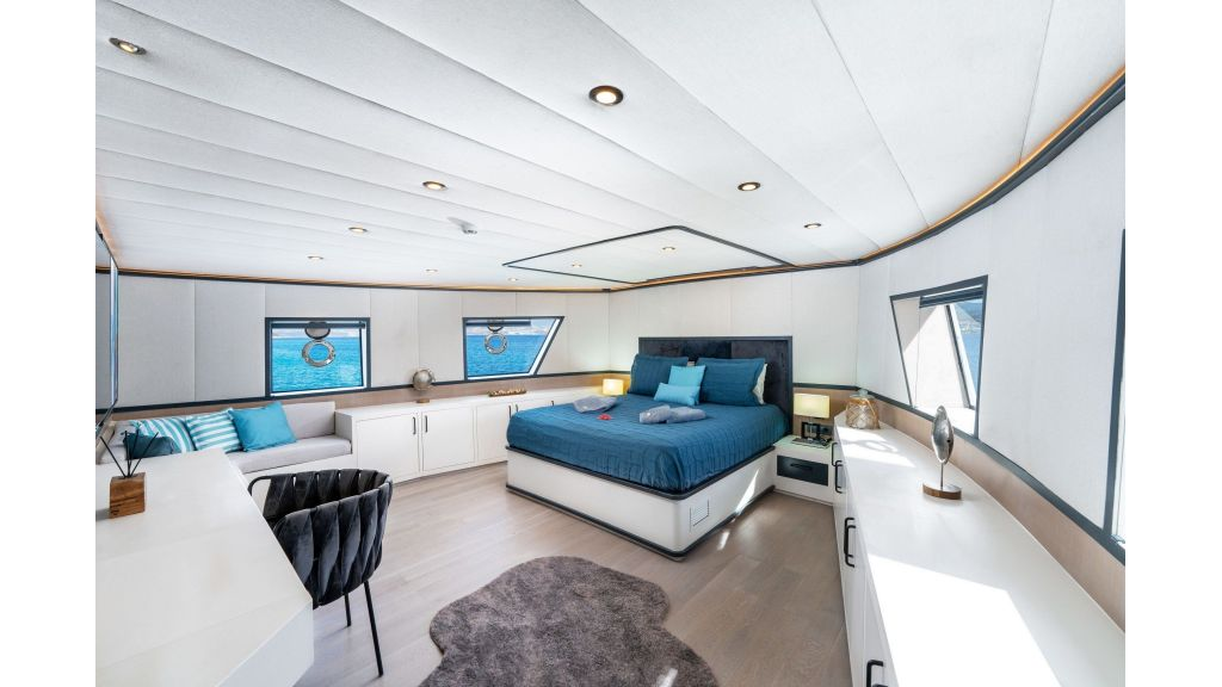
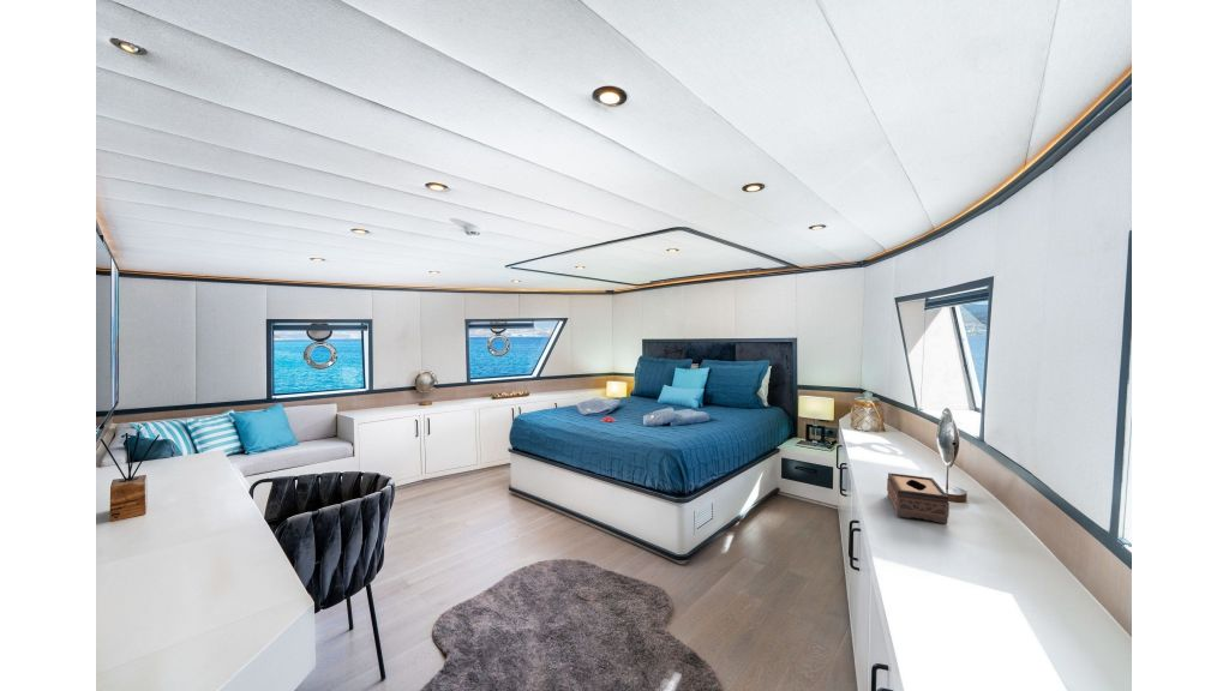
+ tissue box [886,471,951,524]
